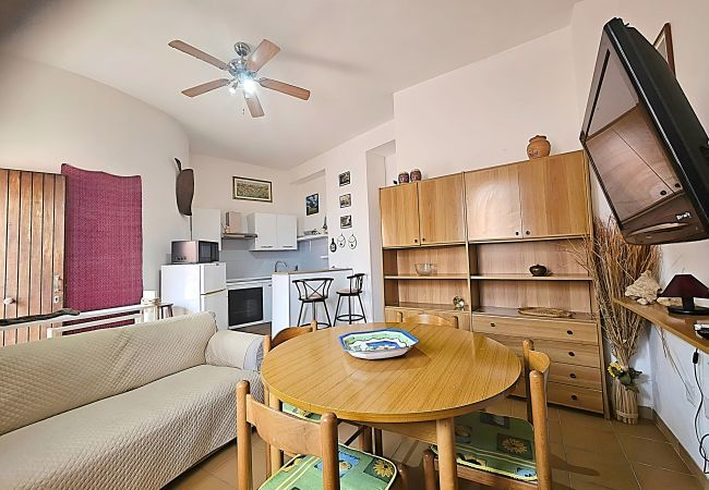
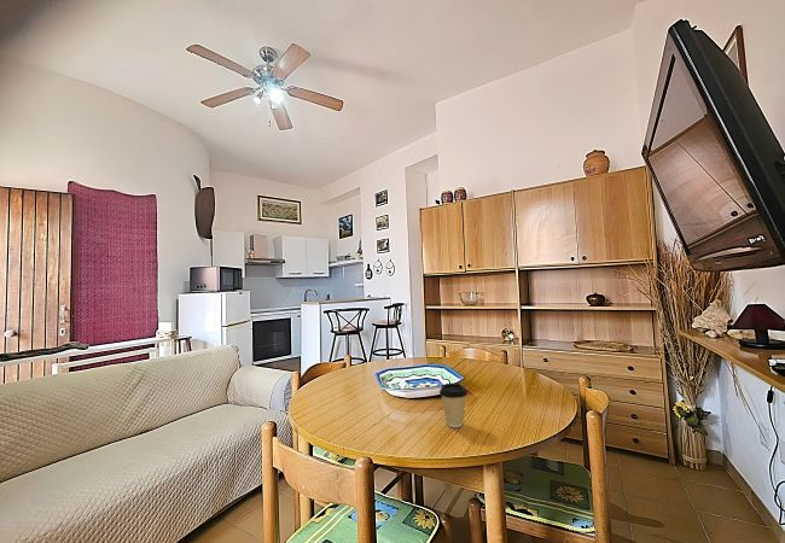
+ coffee cup [438,383,469,428]
